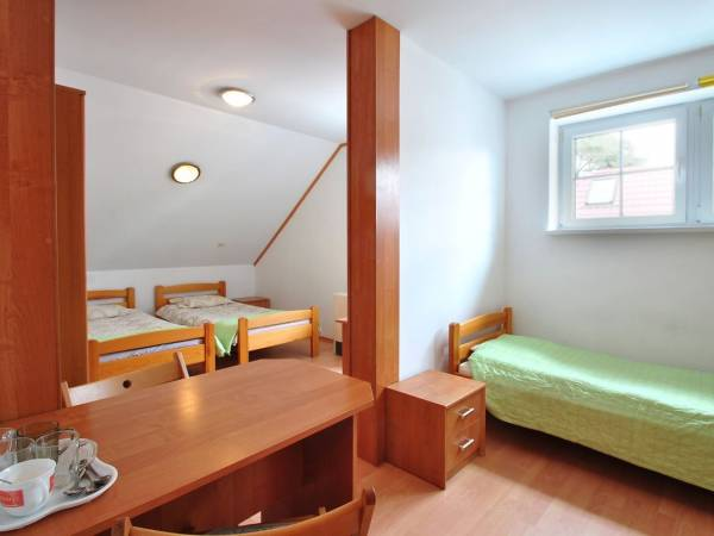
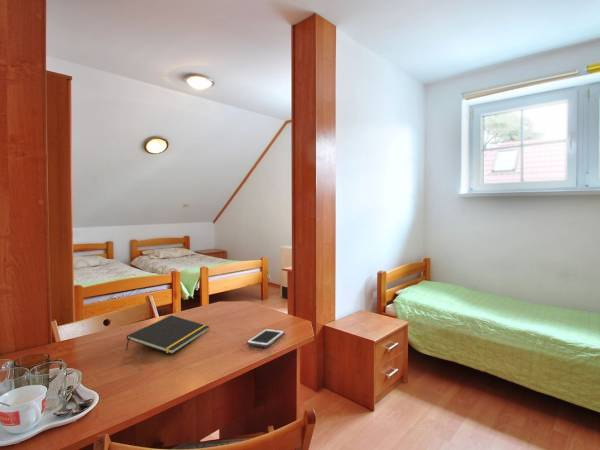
+ notepad [125,314,210,355]
+ cell phone [246,328,286,348]
